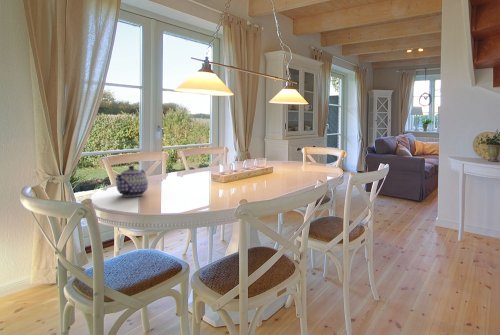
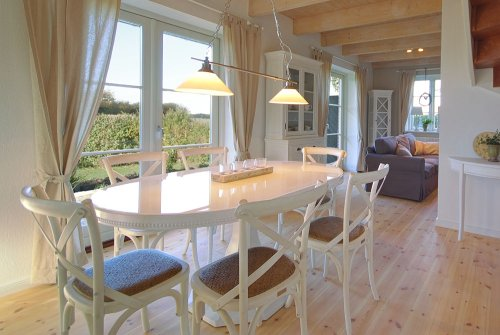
- teapot [115,165,149,198]
